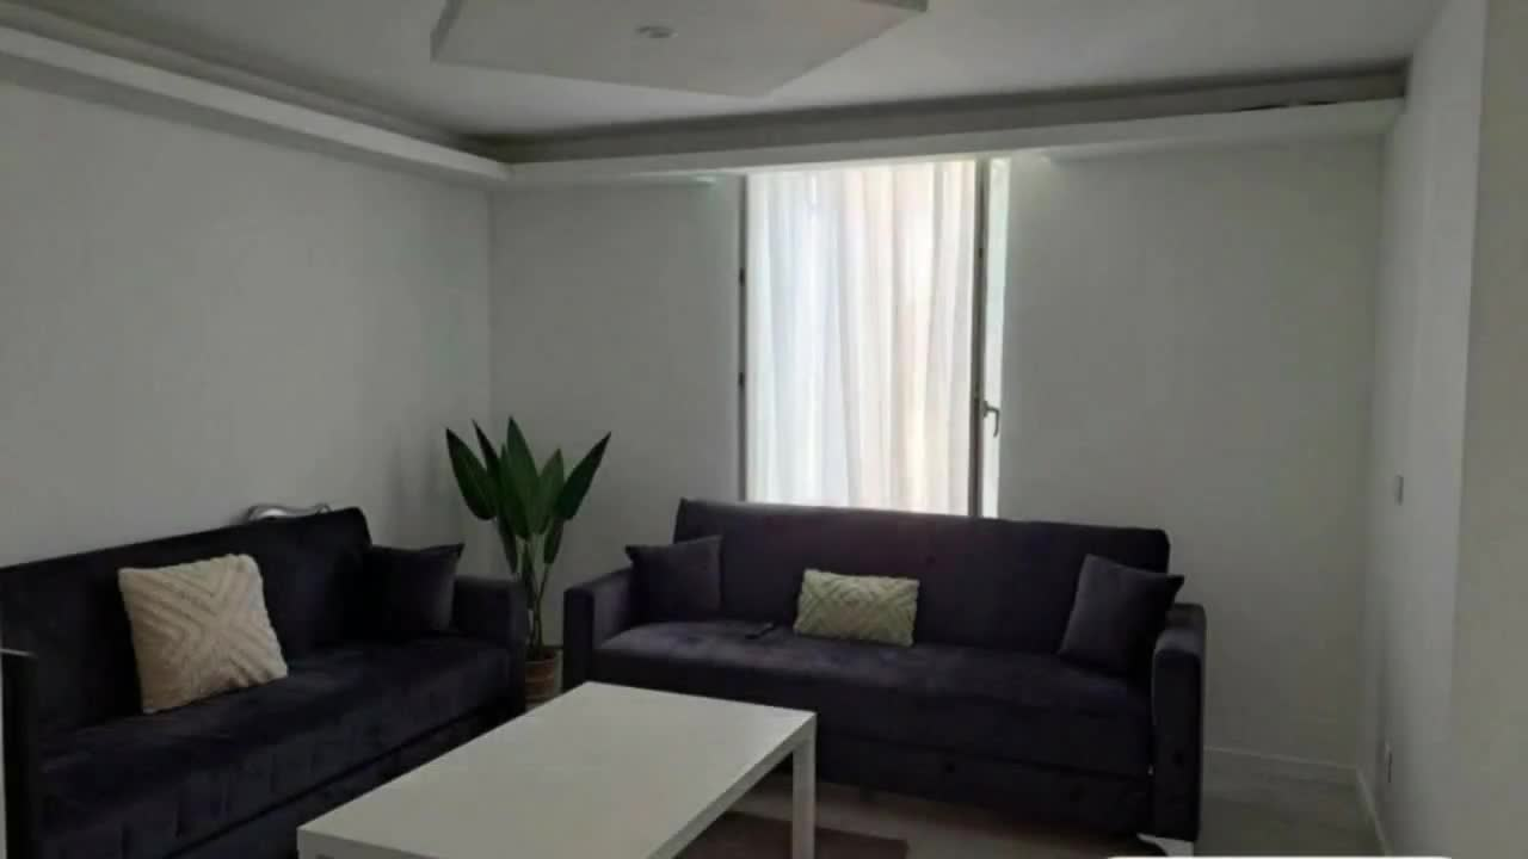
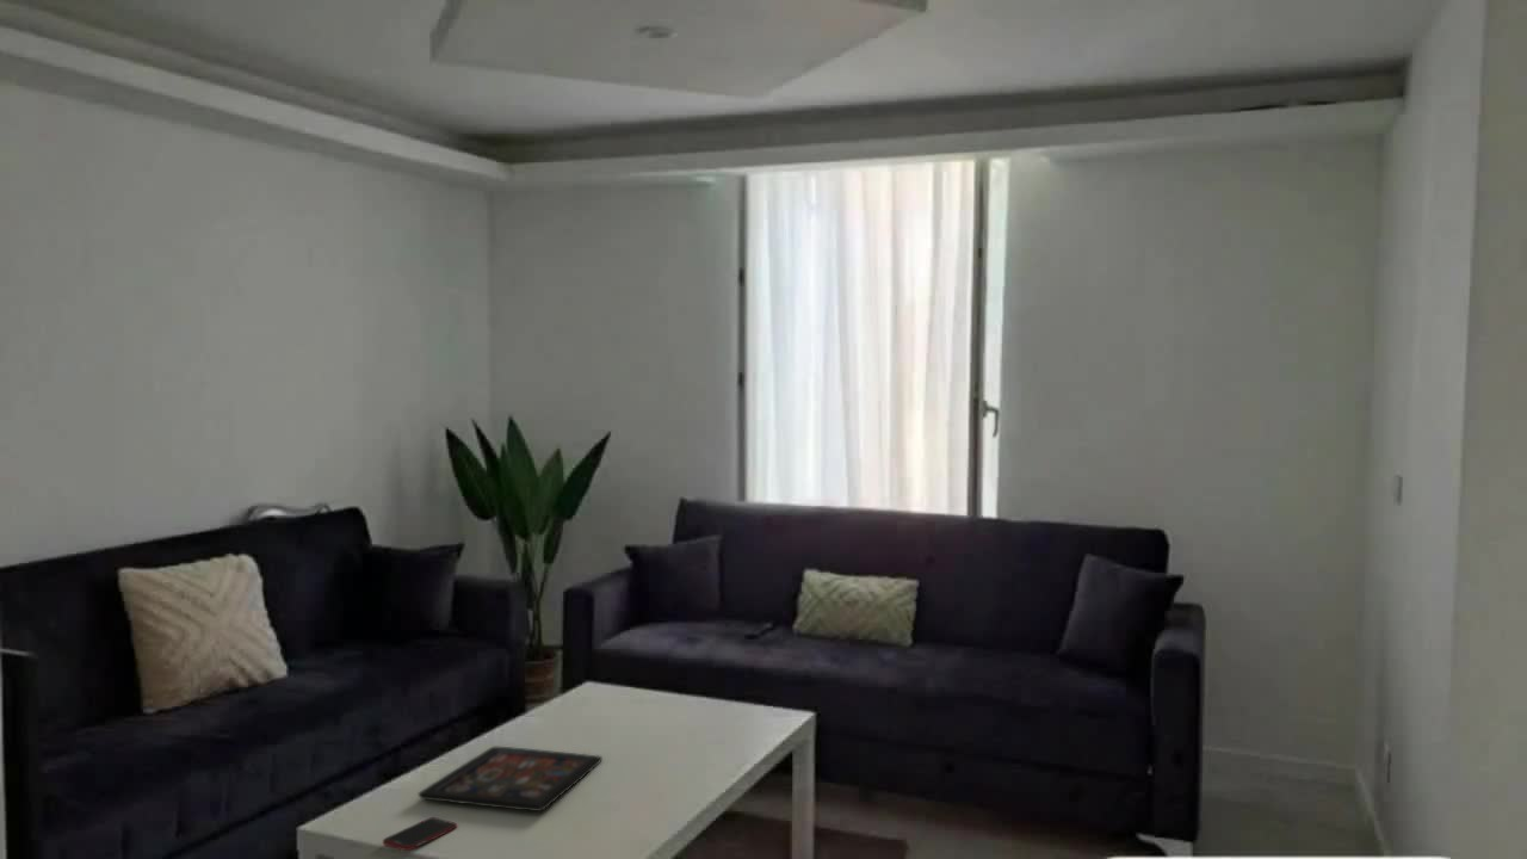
+ cell phone [382,816,458,852]
+ decorative tray [418,746,604,812]
